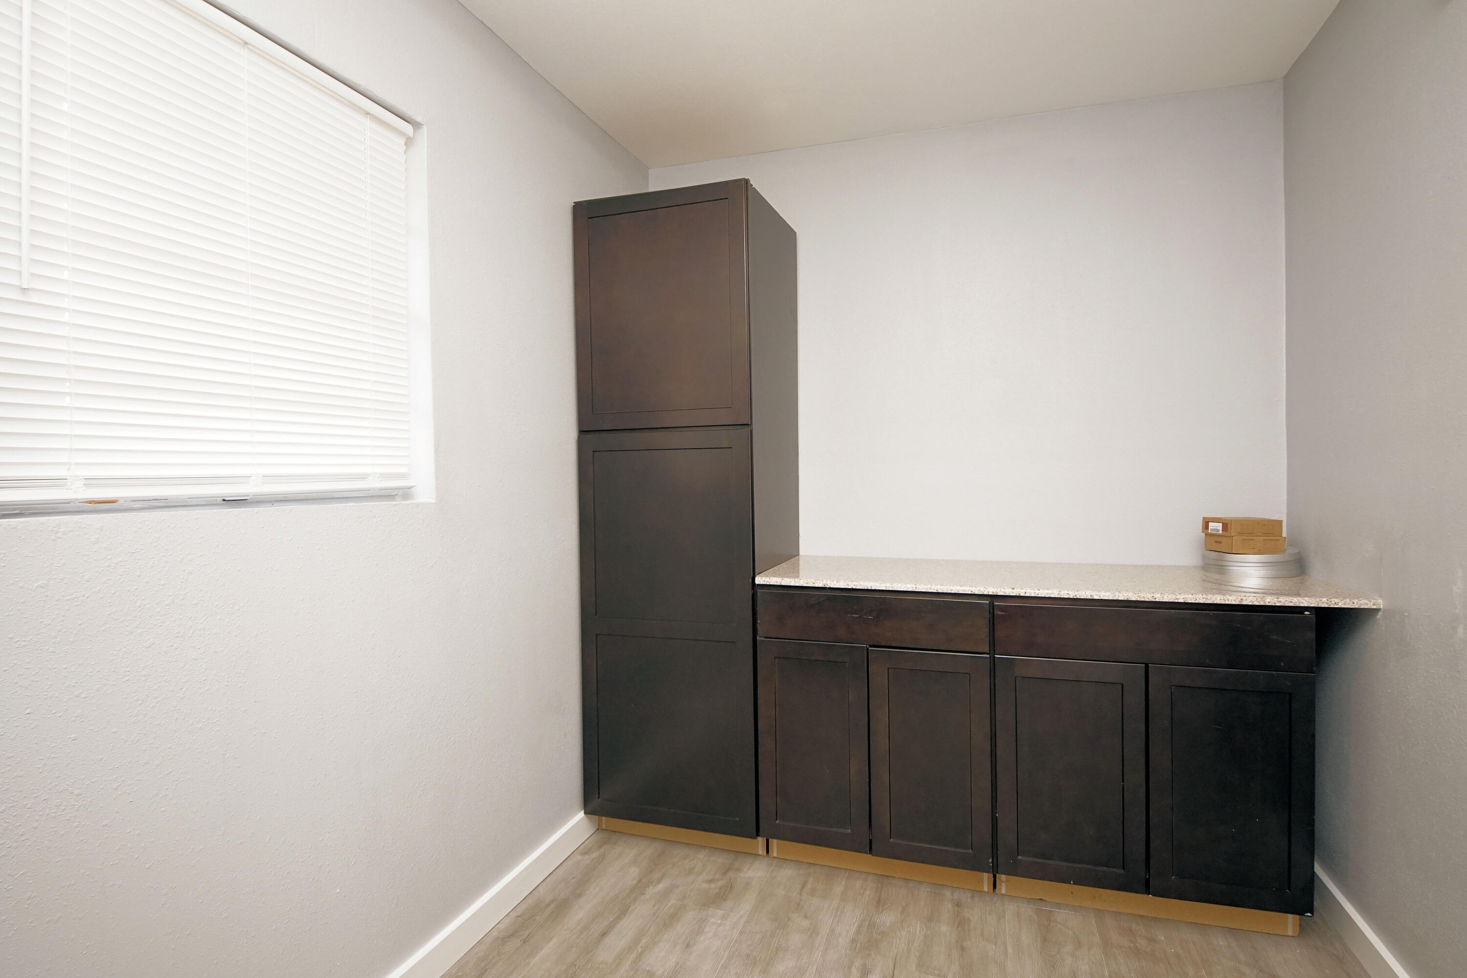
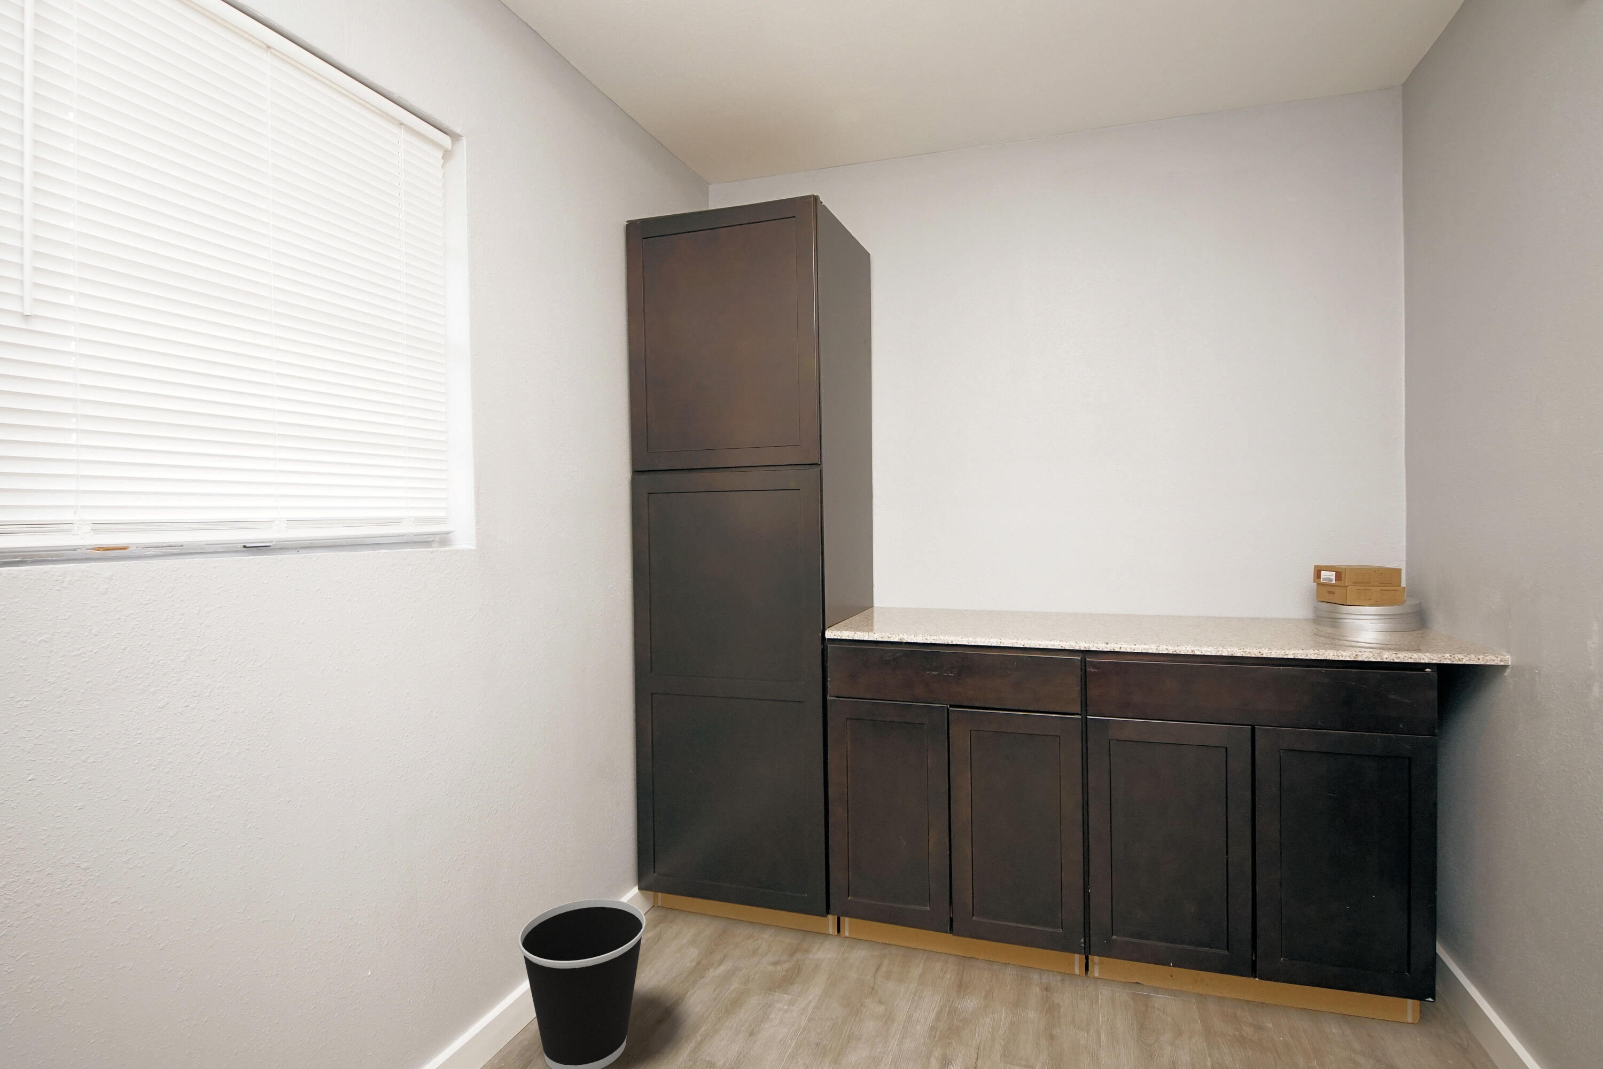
+ wastebasket [519,898,646,1069]
